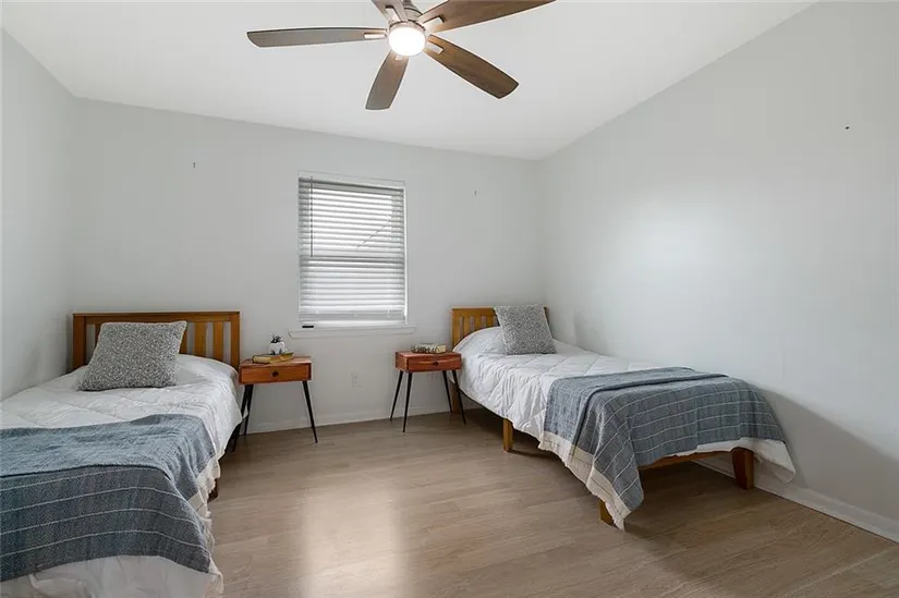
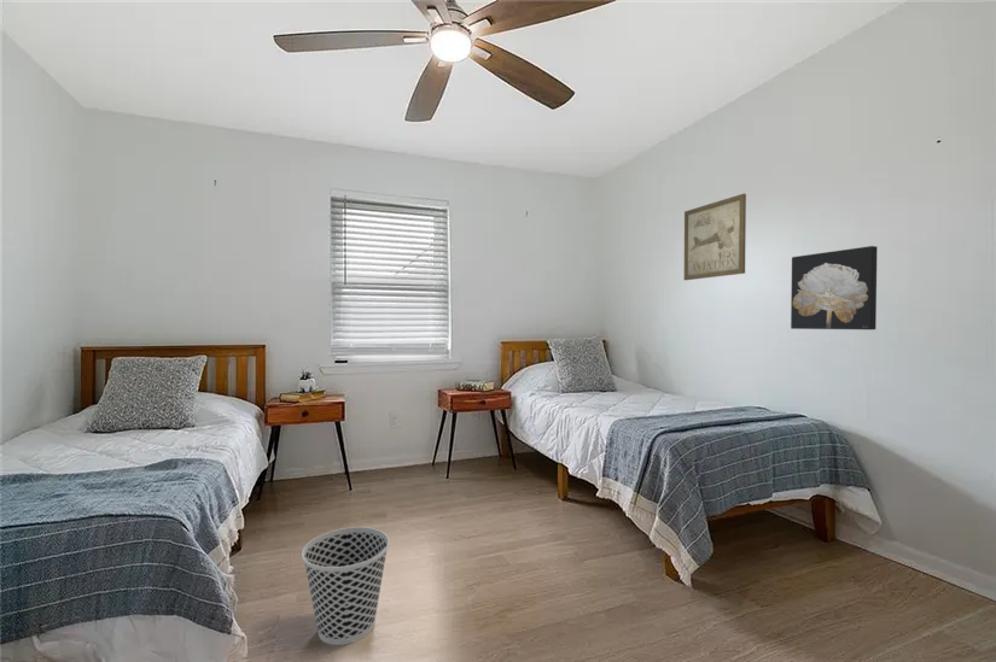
+ wall art [790,245,879,330]
+ wall art [683,193,747,281]
+ wastebasket [301,526,390,646]
